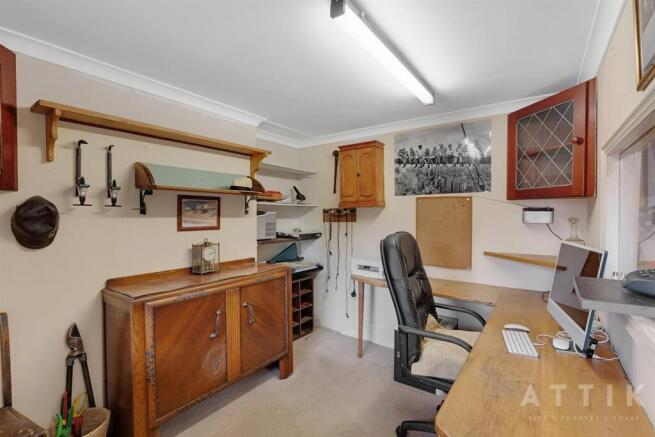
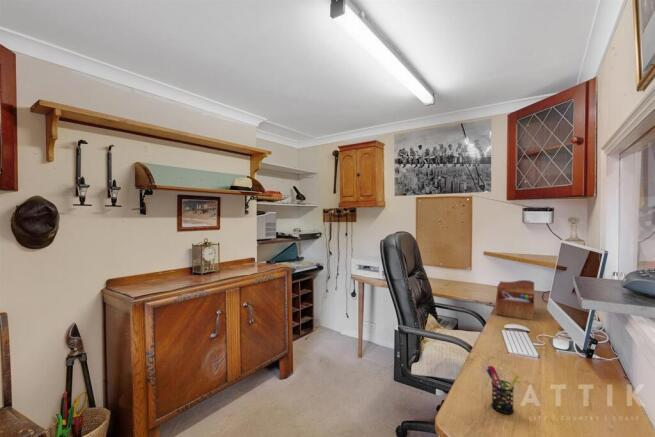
+ pen holder [486,365,520,415]
+ sewing box [495,279,535,321]
